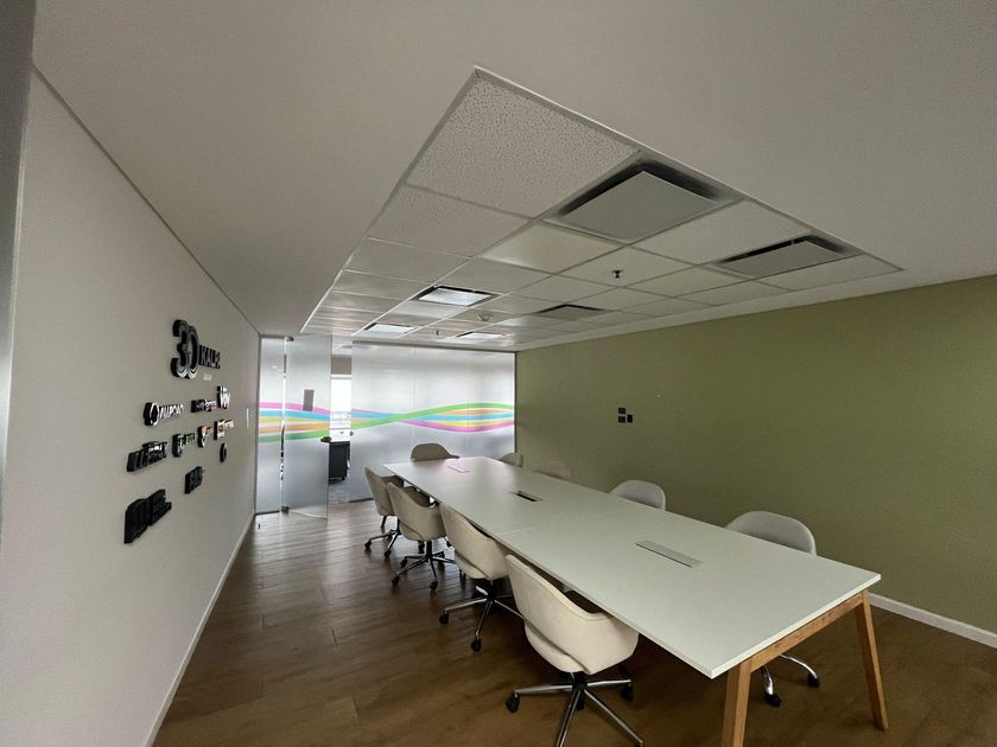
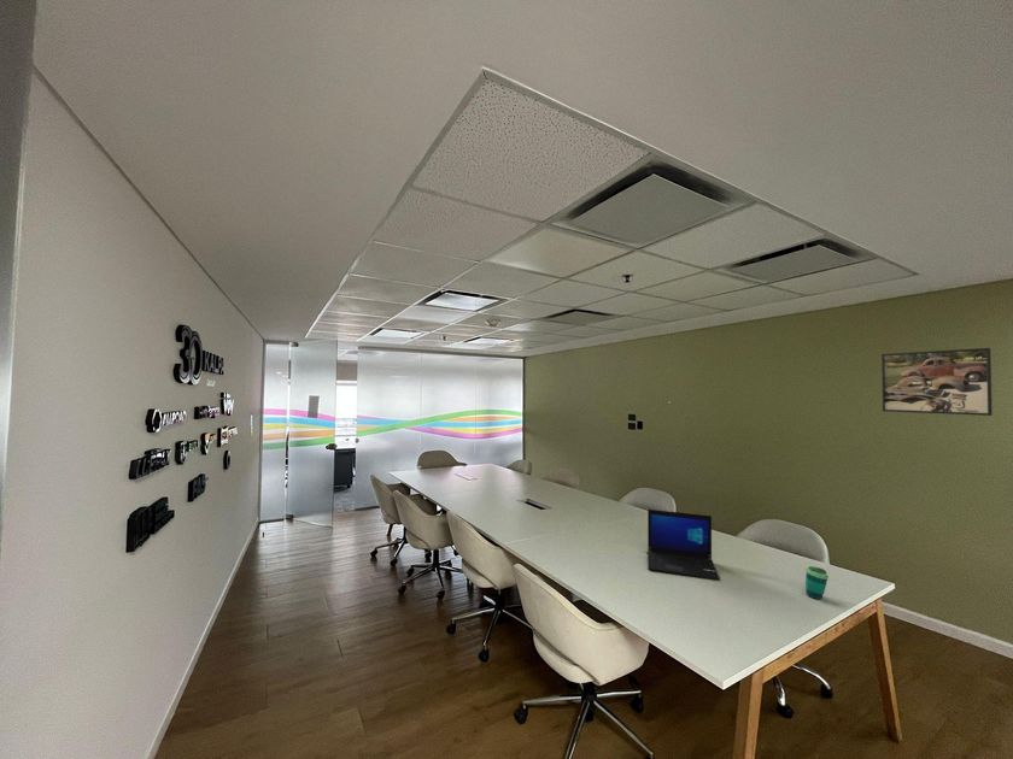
+ laptop [646,508,721,582]
+ cup [804,565,830,601]
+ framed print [880,347,994,417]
